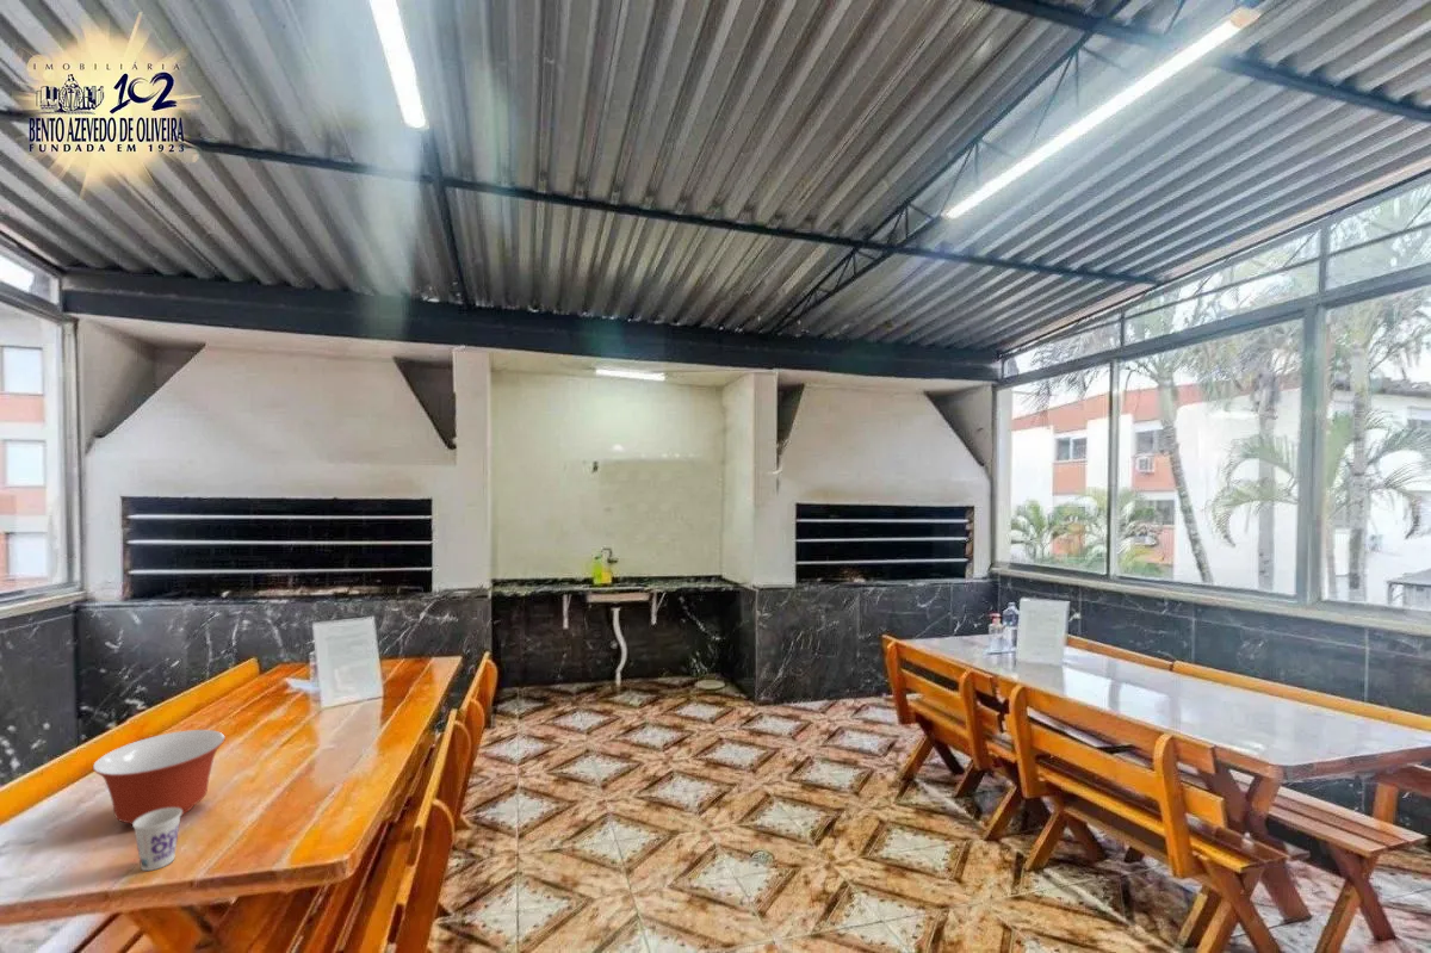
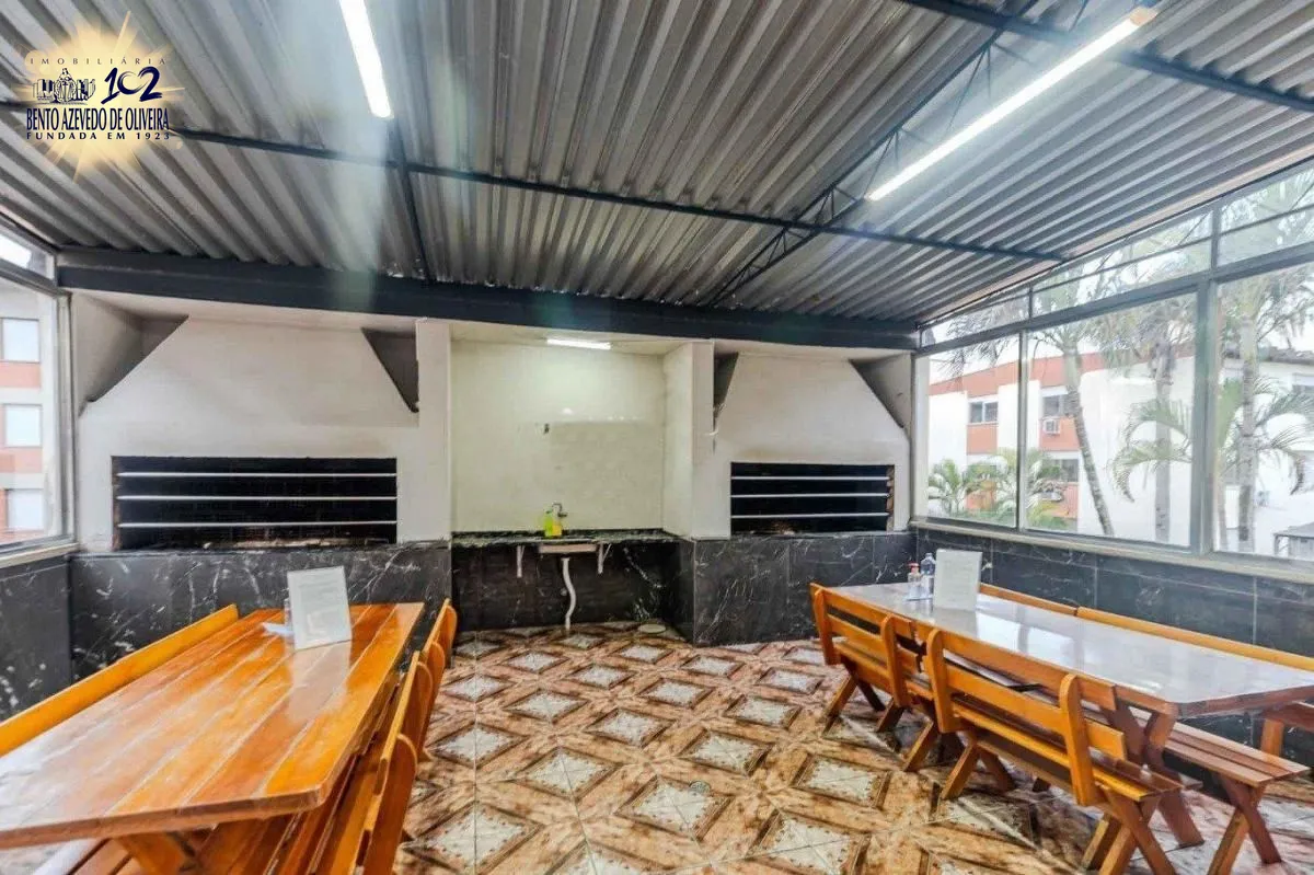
- mixing bowl [92,729,227,825]
- cup [131,807,182,872]
